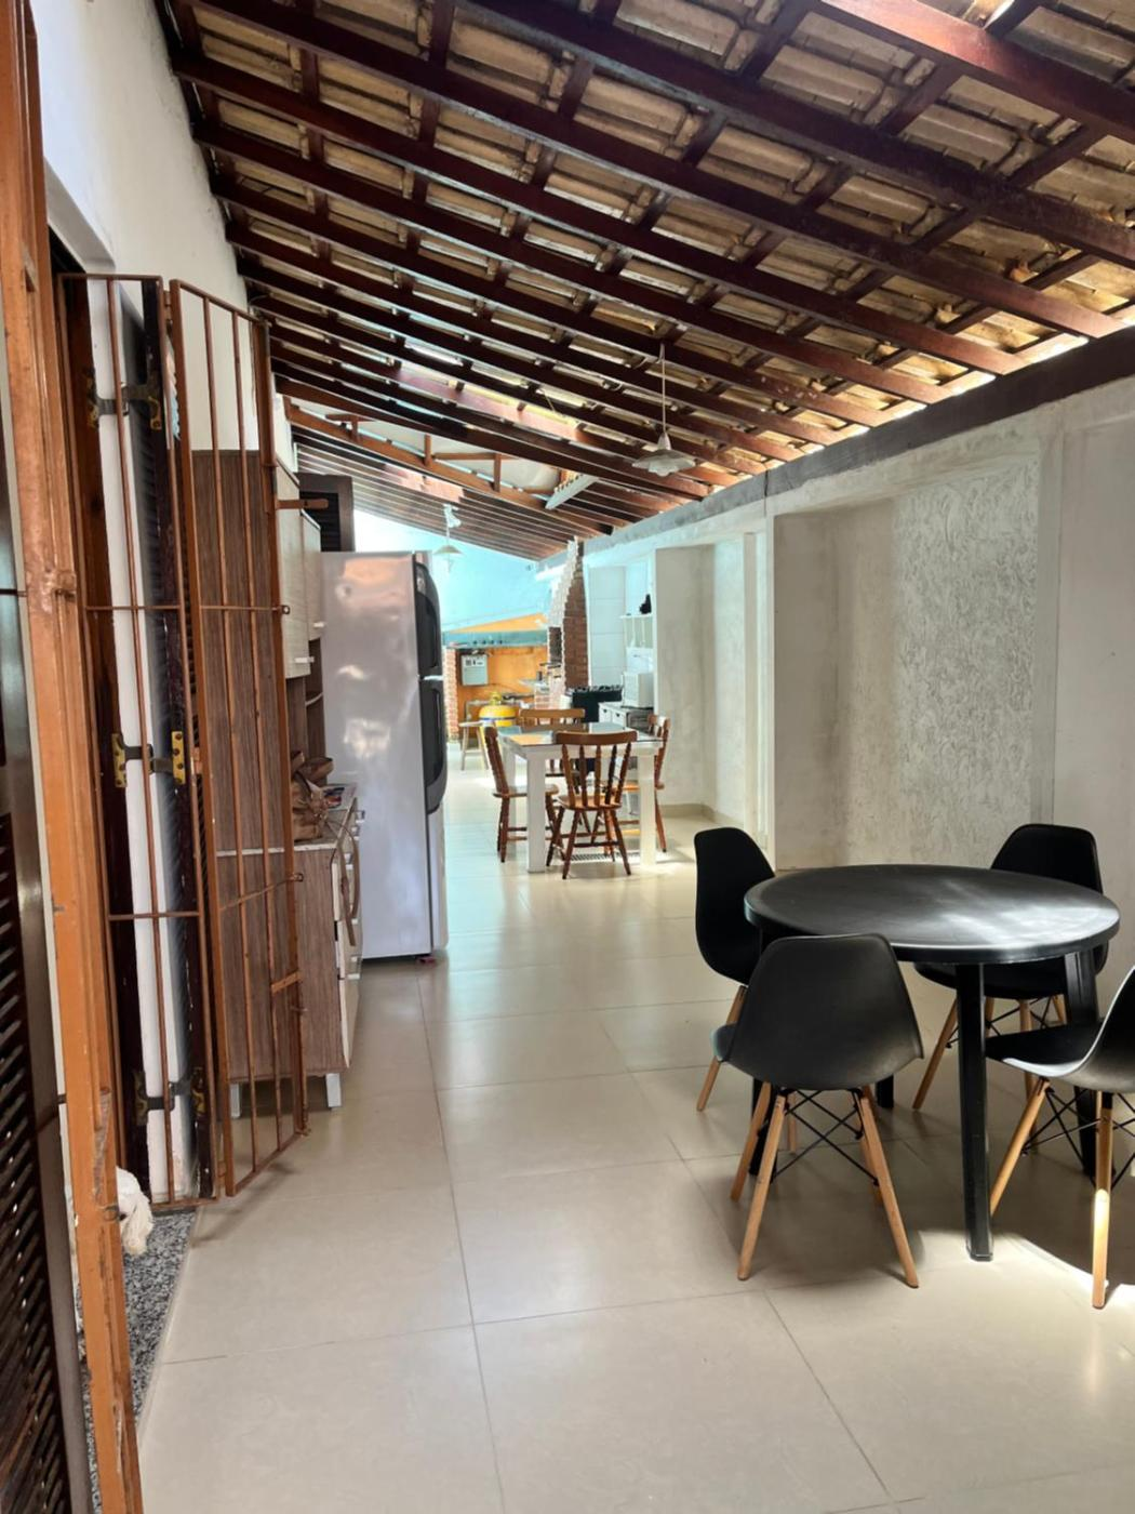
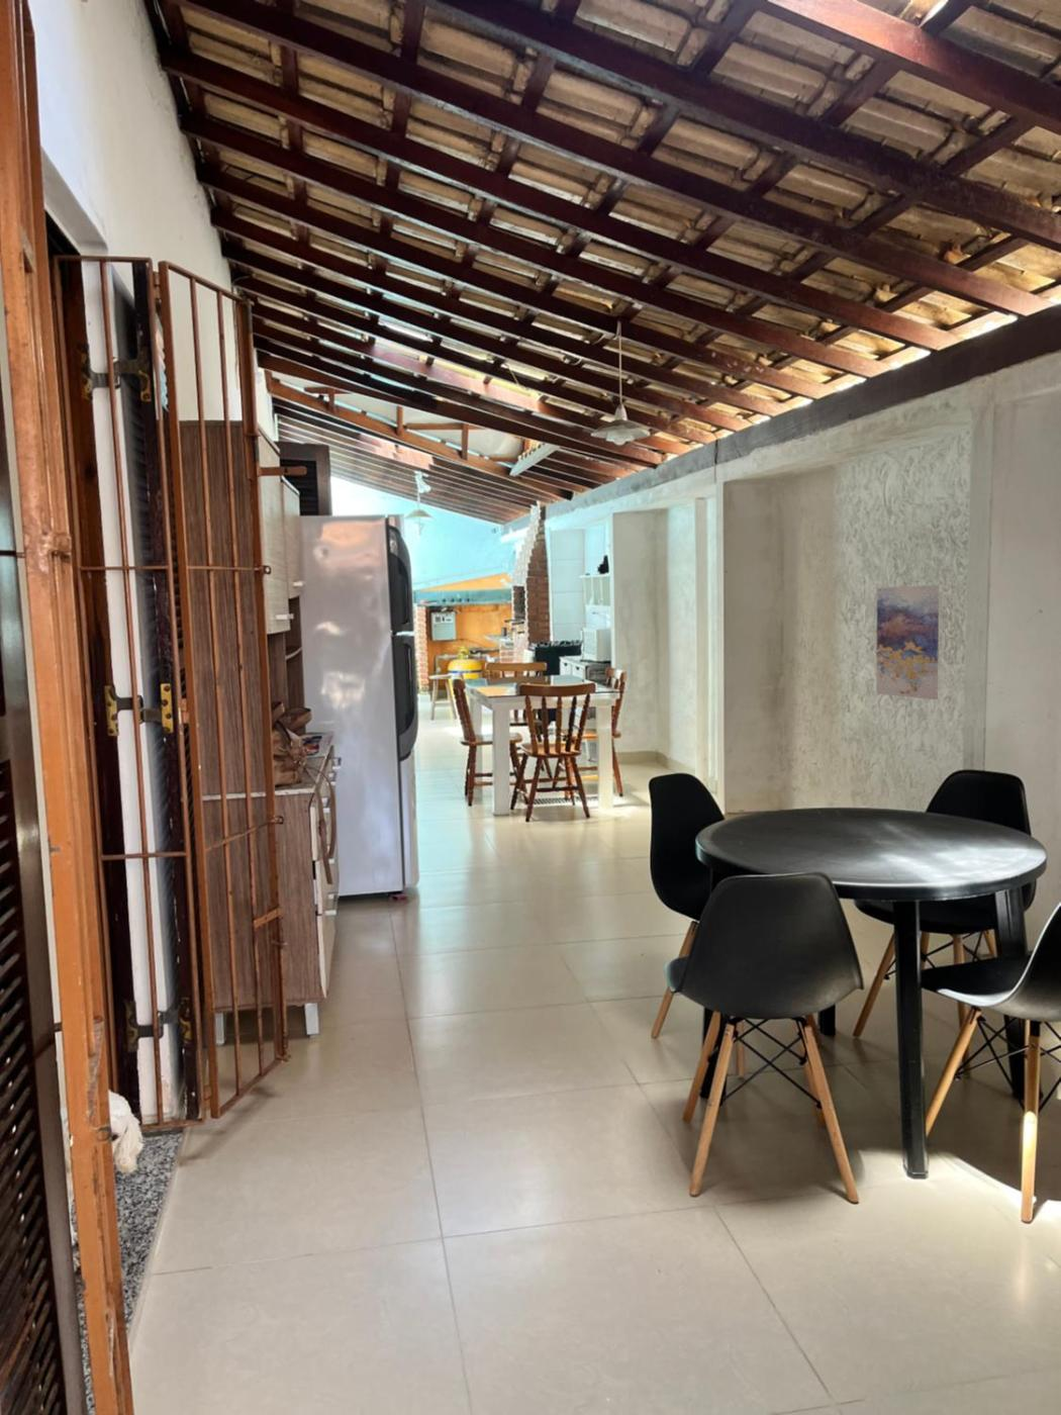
+ wall art [875,584,940,701]
